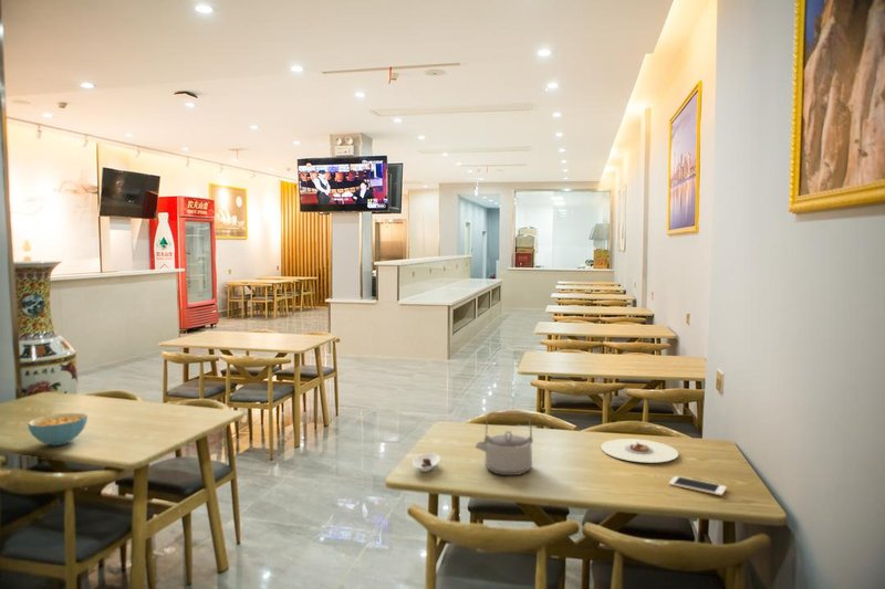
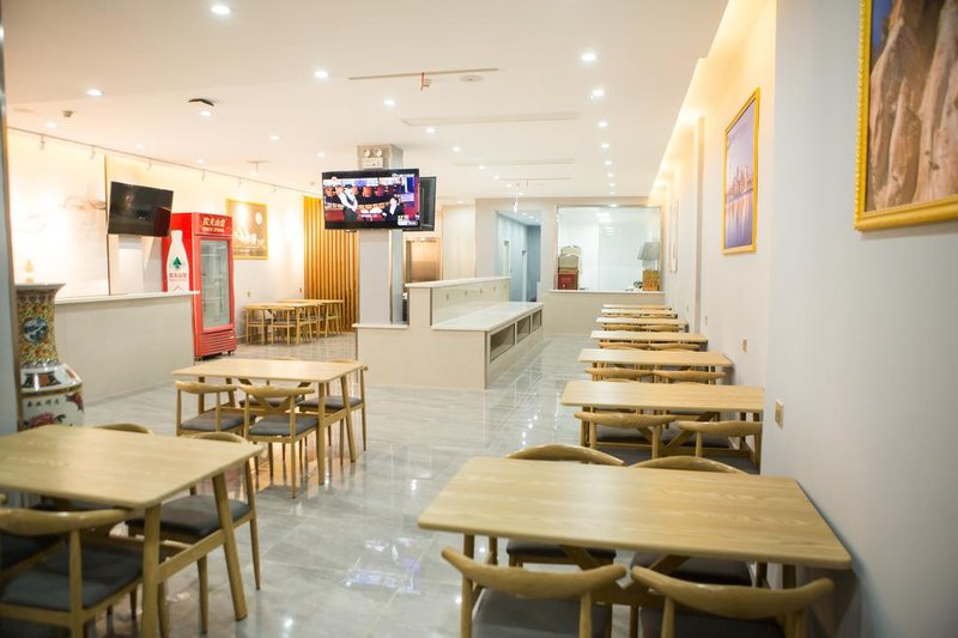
- saucer [412,452,441,473]
- cereal bowl [27,412,88,446]
- teapot [473,410,534,476]
- cell phone [668,475,728,496]
- plate [600,438,679,463]
